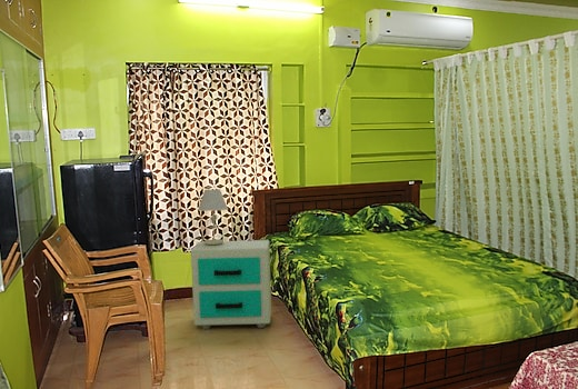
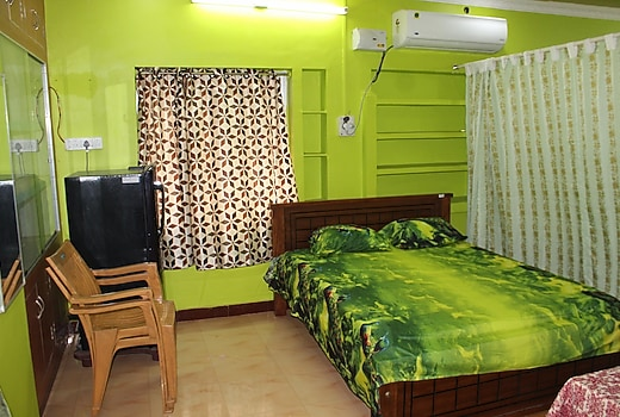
- table lamp [197,188,229,245]
- nightstand [190,239,272,330]
